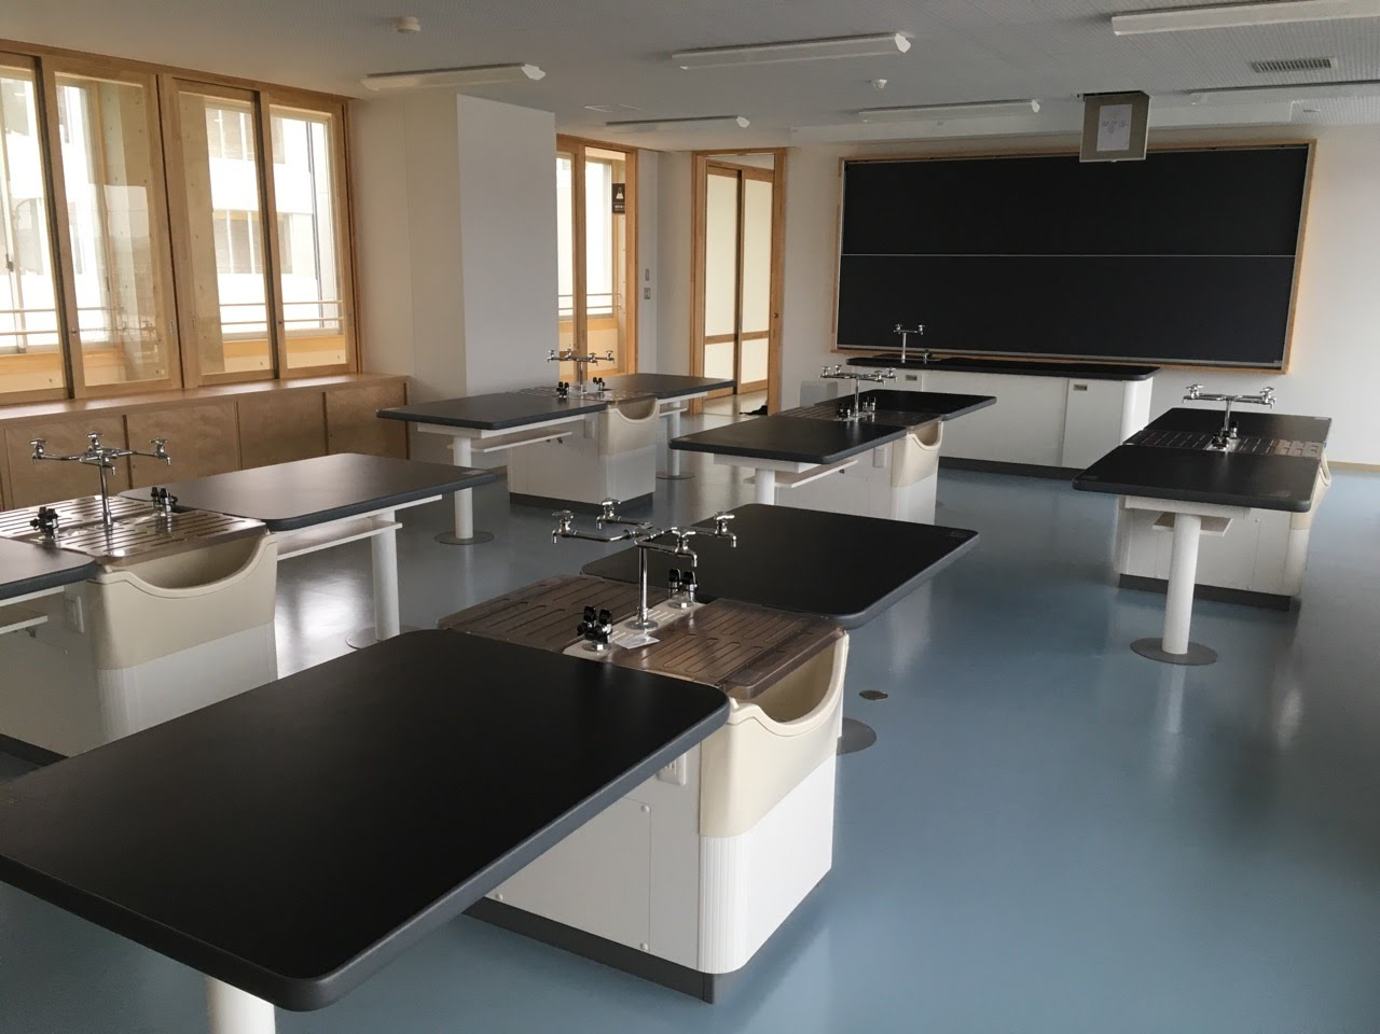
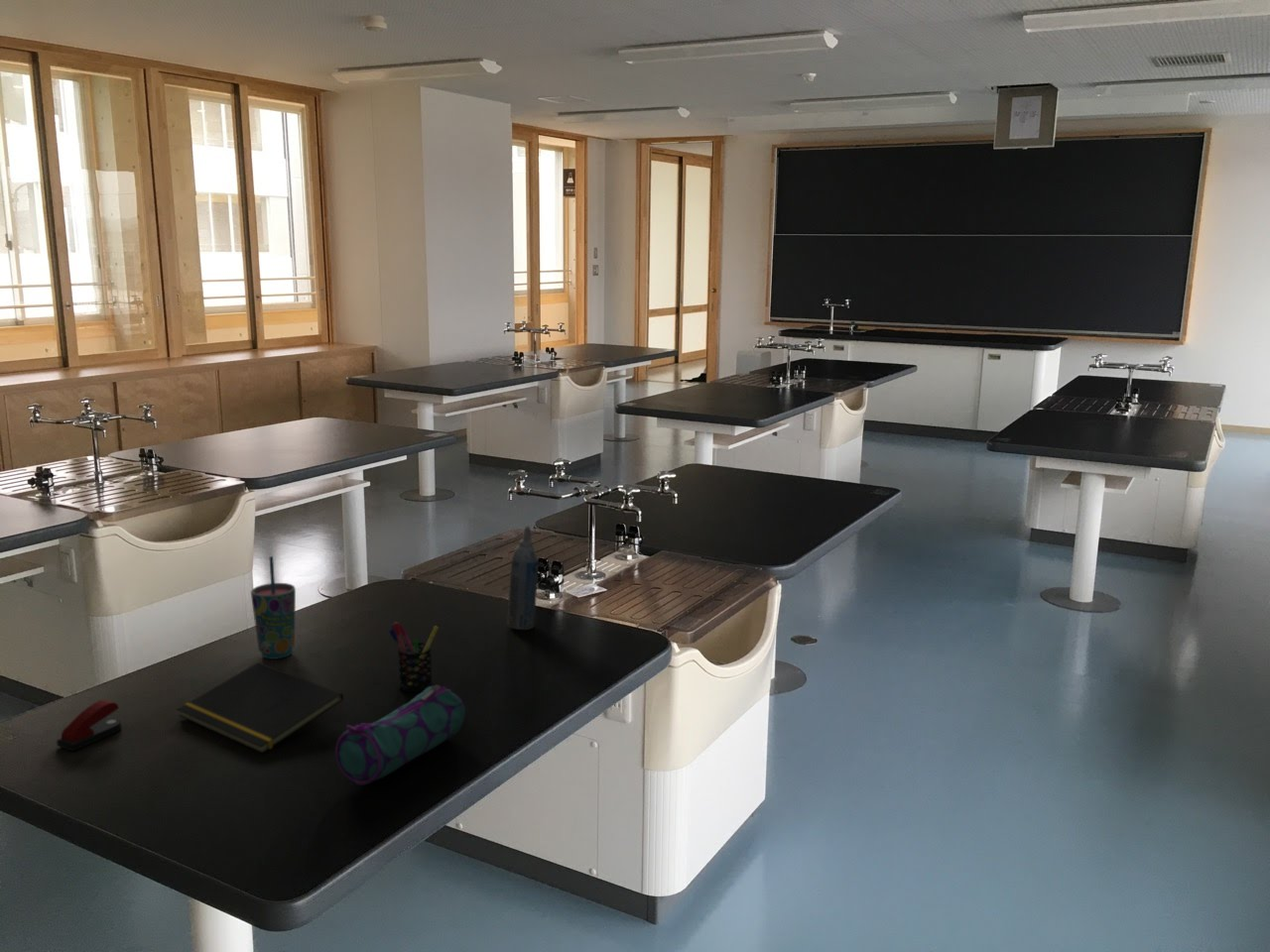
+ stapler [56,699,123,753]
+ pencil case [334,684,466,786]
+ aerosol can [507,525,540,631]
+ cup [250,555,297,660]
+ pen holder [388,621,440,693]
+ notepad [177,661,344,755]
